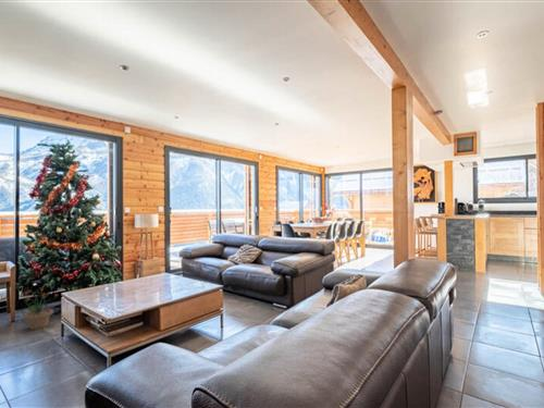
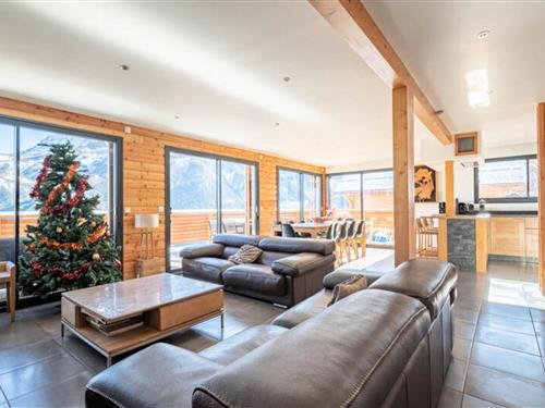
- potted plant [16,287,59,331]
